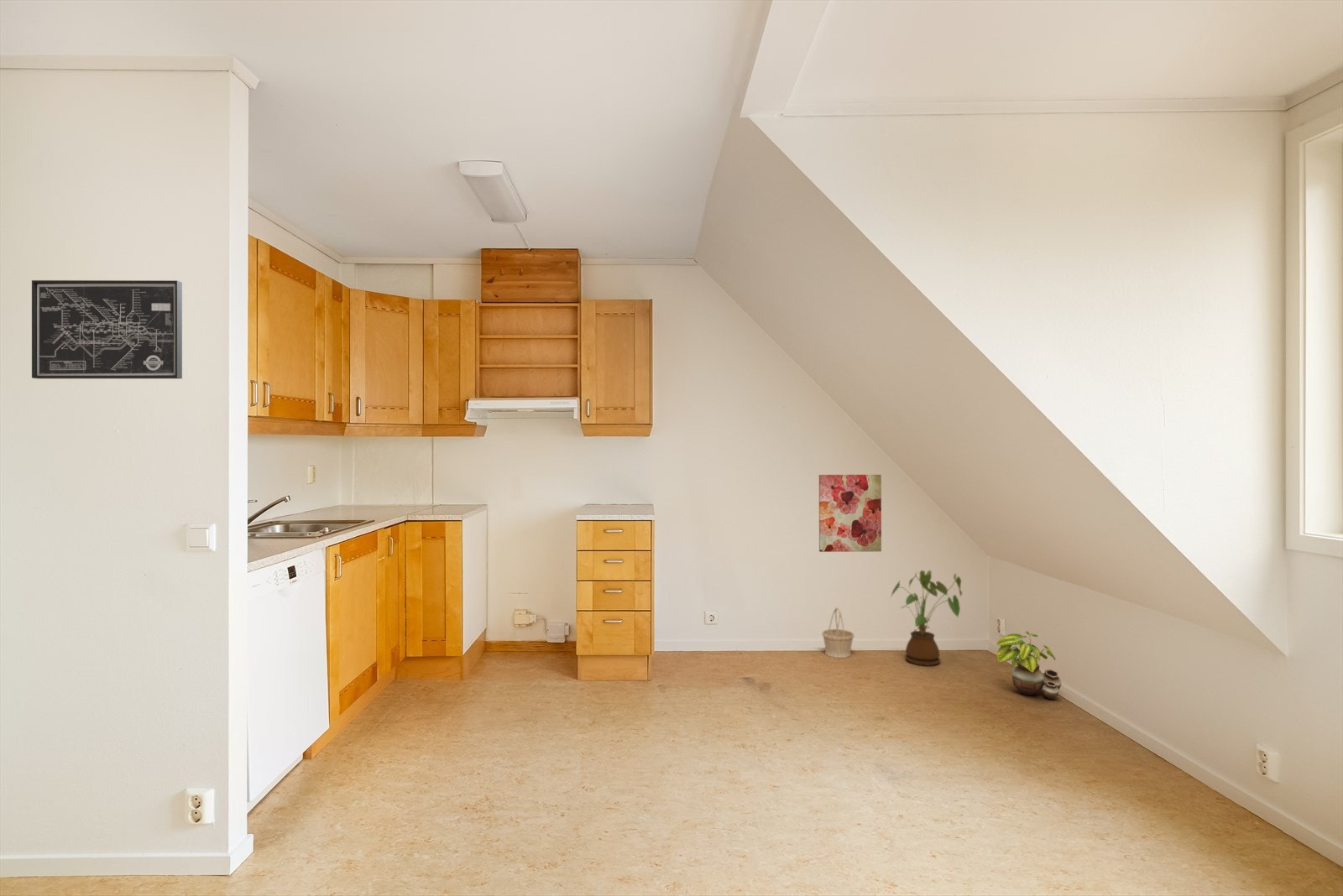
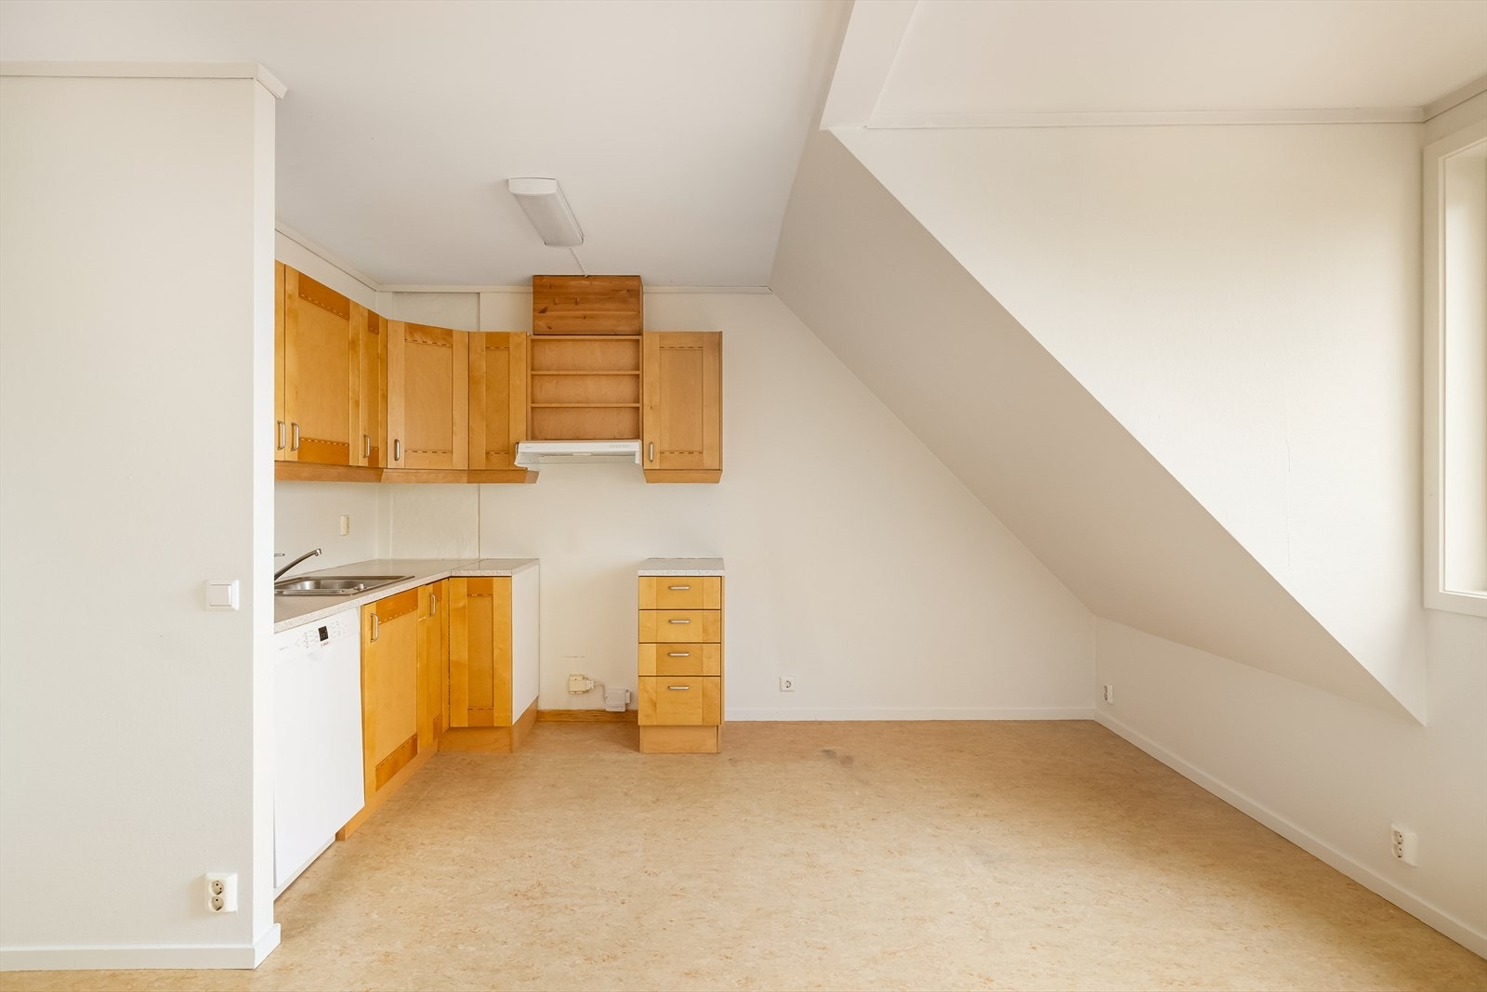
- potted plant [995,631,1063,700]
- wall art [31,279,183,379]
- wall art [818,474,882,553]
- house plant [890,570,963,667]
- basket [821,607,854,659]
